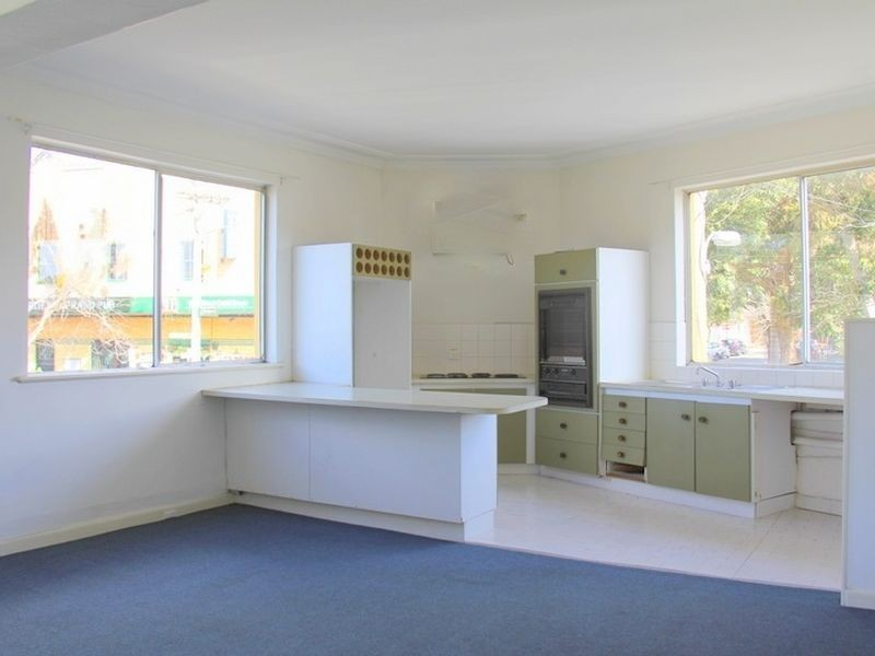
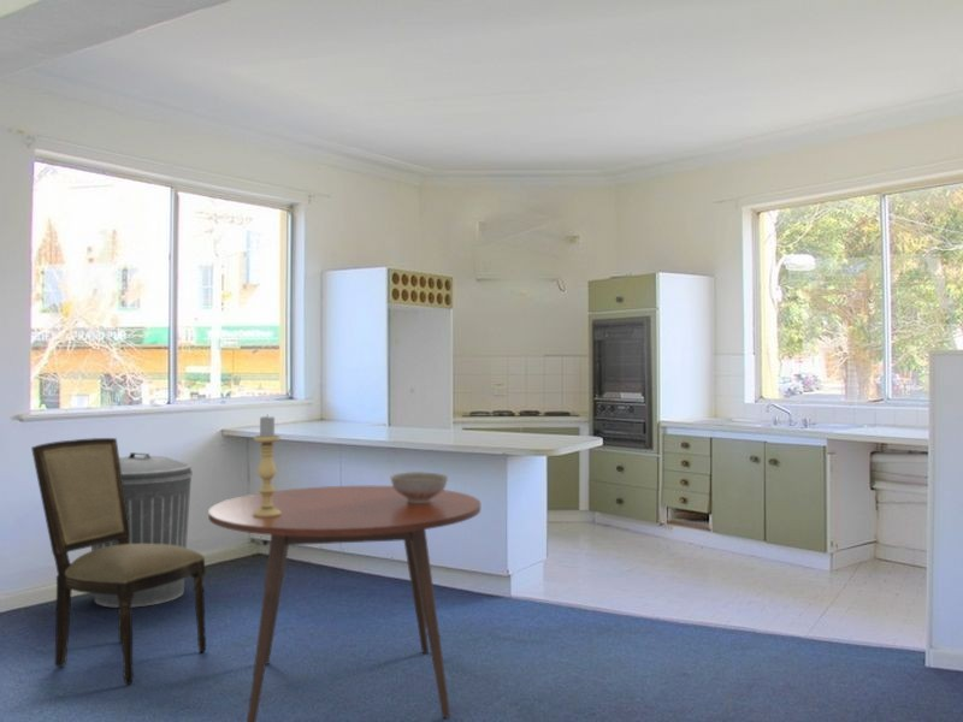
+ dining table [207,485,482,722]
+ decorative bowl [389,471,449,503]
+ trash can [90,451,194,609]
+ candle holder [253,415,282,517]
+ dining chair [30,437,207,687]
